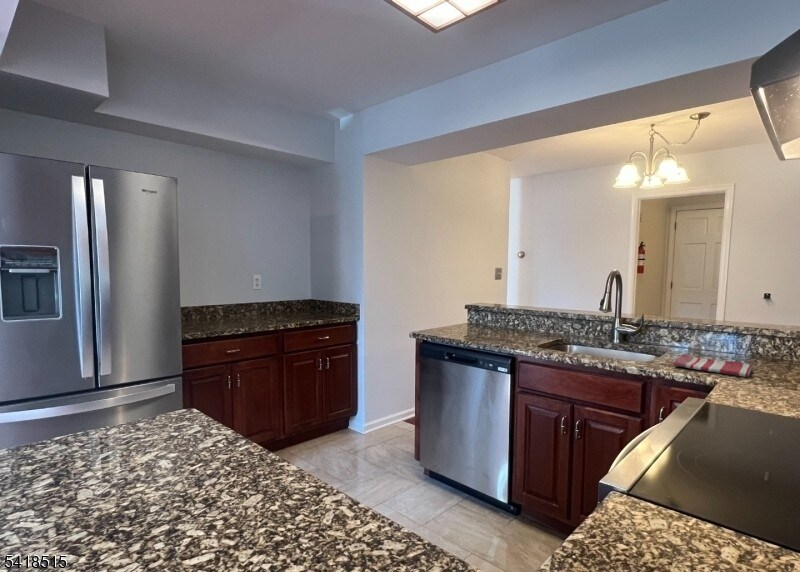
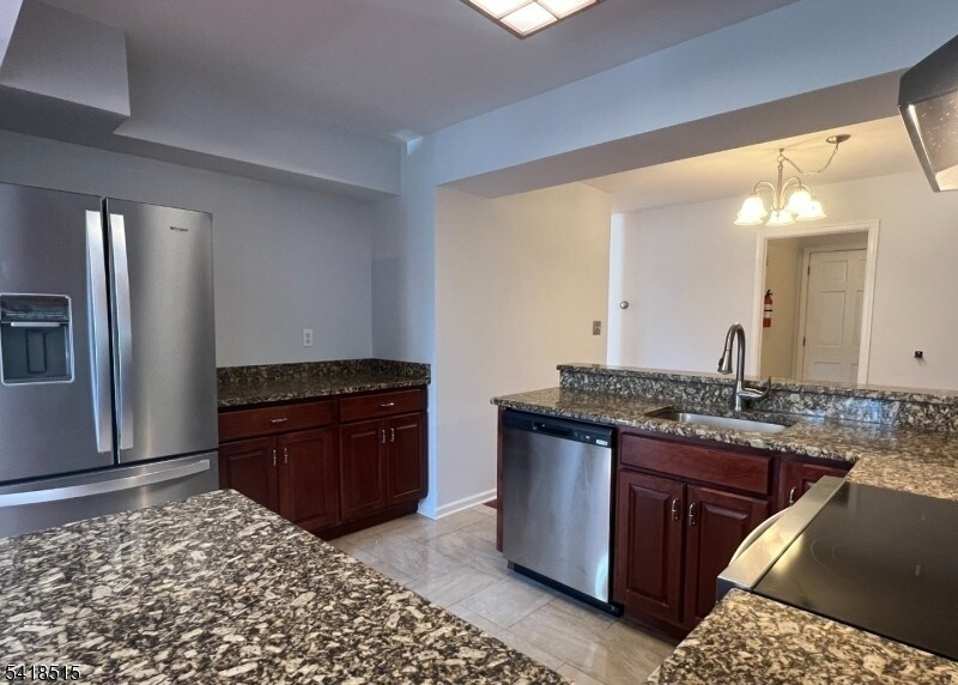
- dish towel [672,353,752,378]
